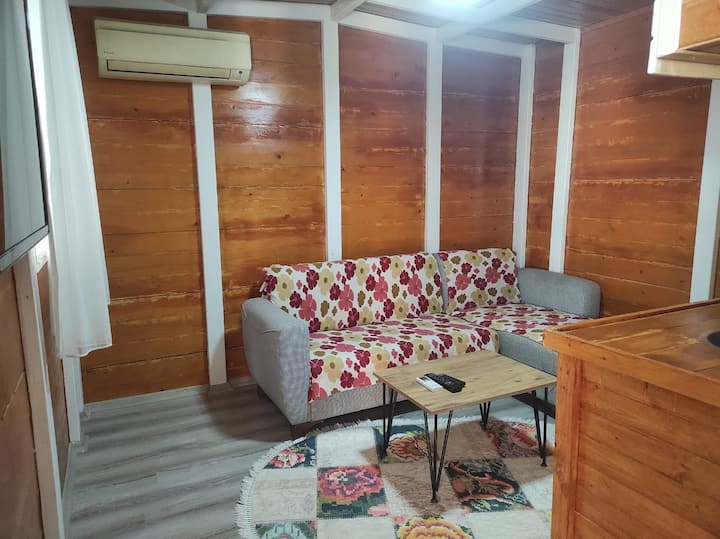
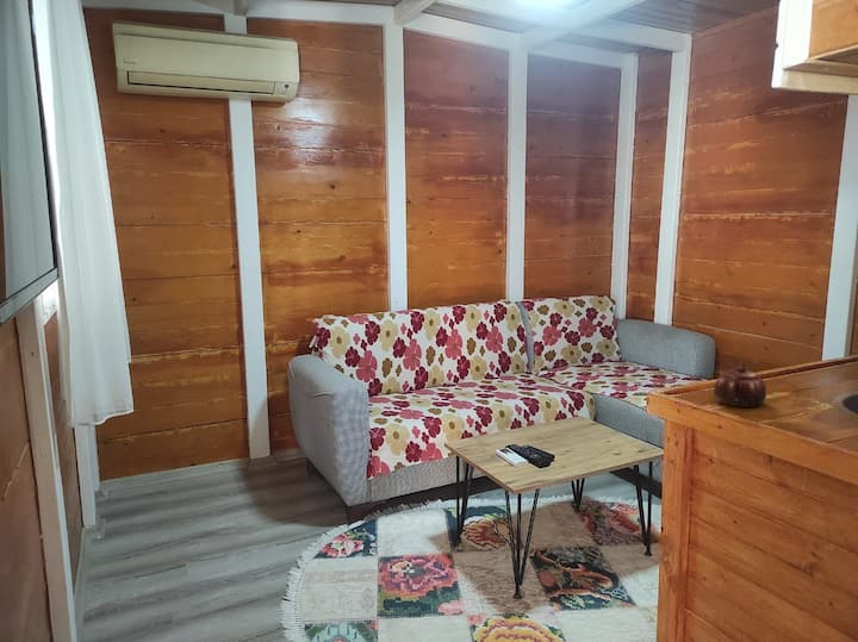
+ teapot [713,361,767,409]
